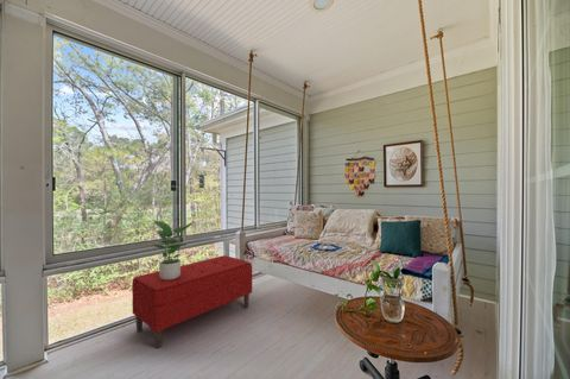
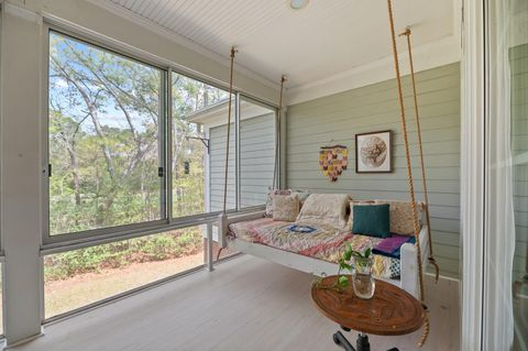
- potted plant [152,220,195,280]
- bench [131,254,253,349]
